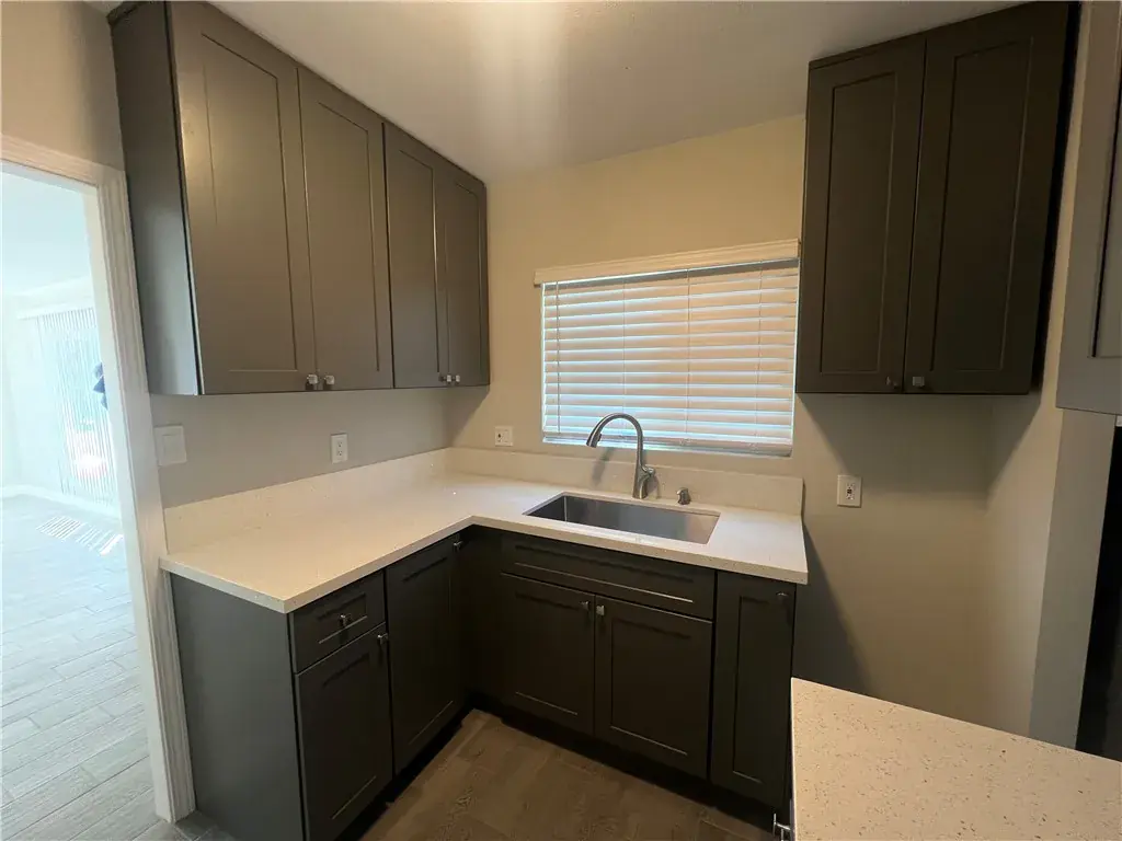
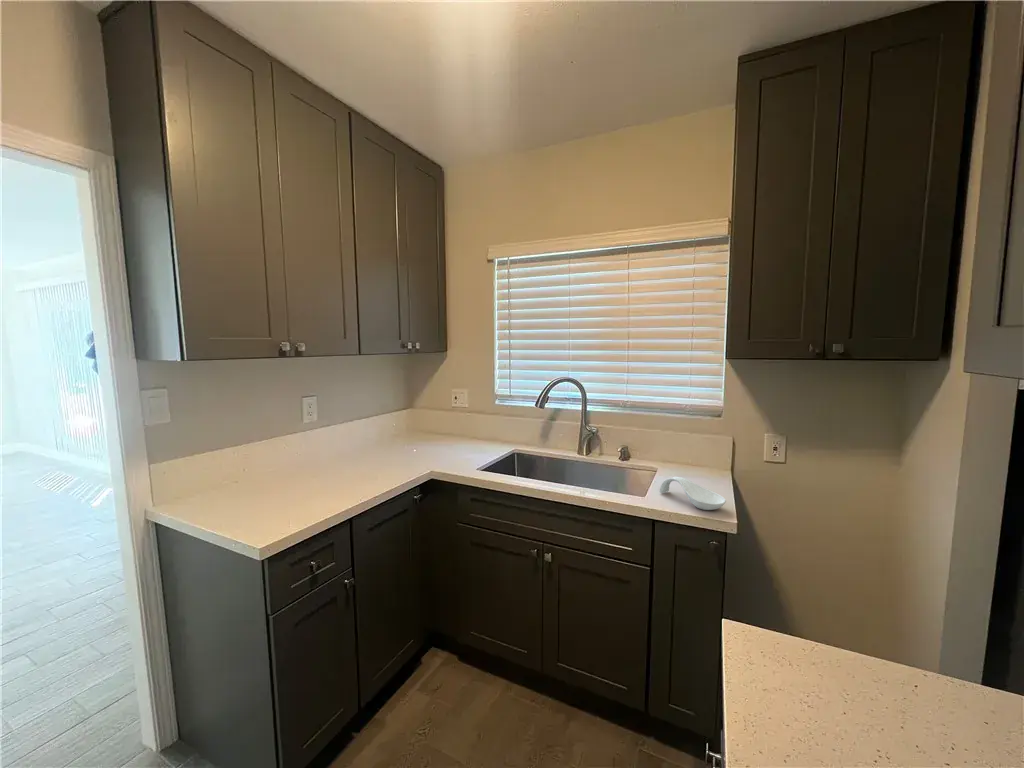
+ spoon rest [658,476,727,511]
